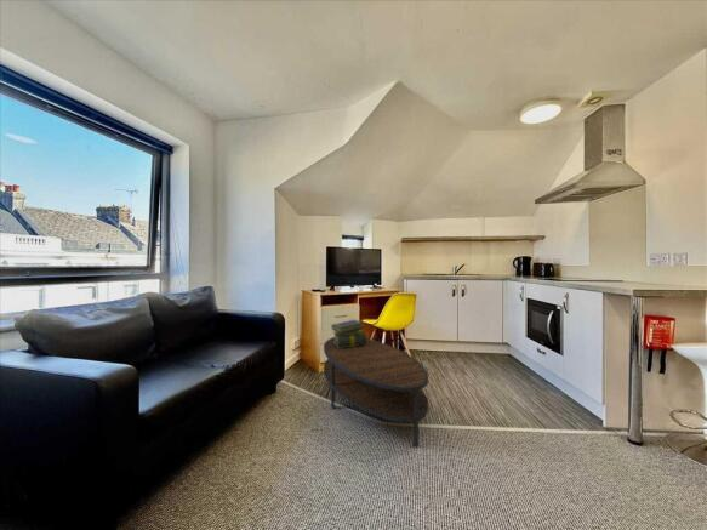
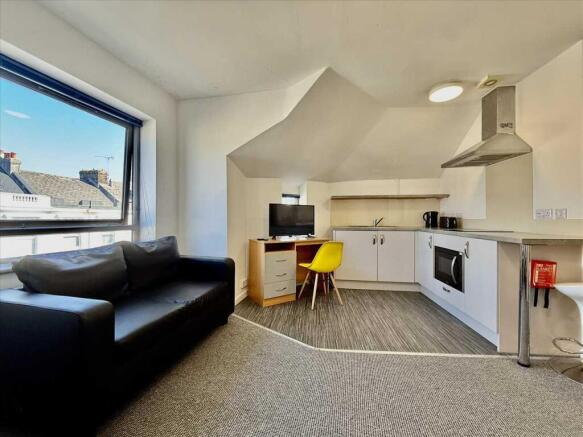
- coffee table [323,336,429,449]
- stack of books [331,319,367,348]
